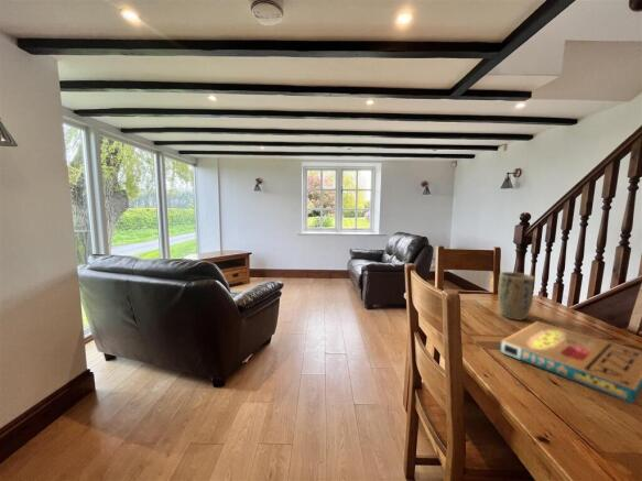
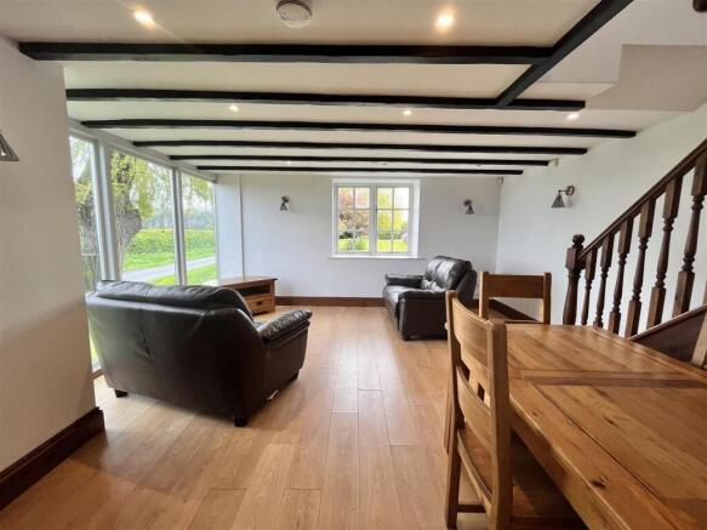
- plant pot [497,271,535,321]
- pizza box [499,320,642,405]
